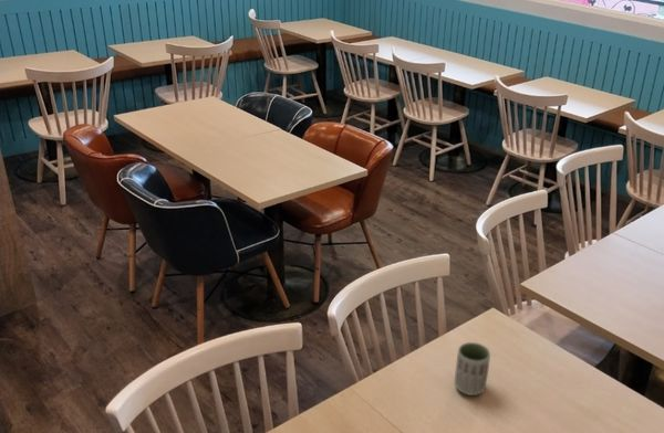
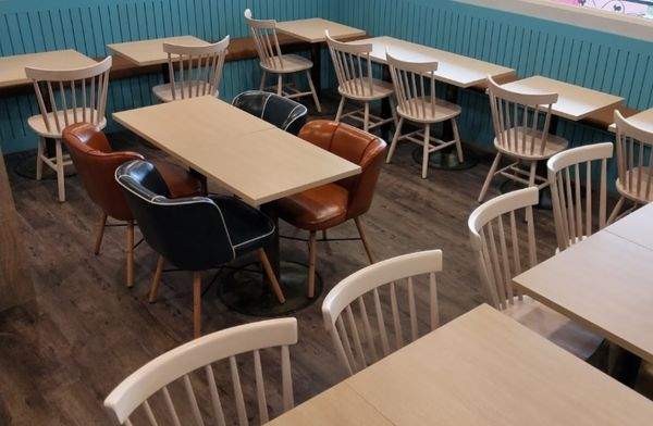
- cup [454,341,491,397]
